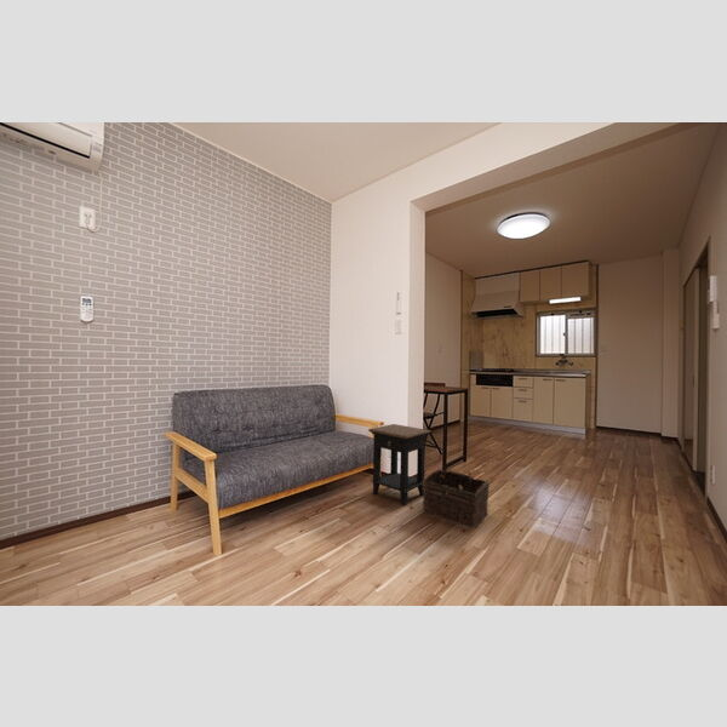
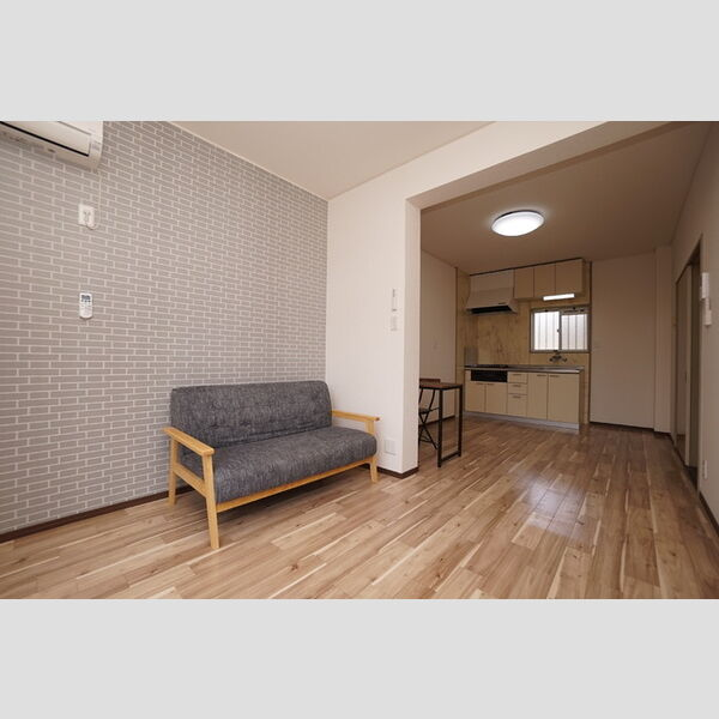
- basket [422,469,491,529]
- side table [367,423,431,506]
